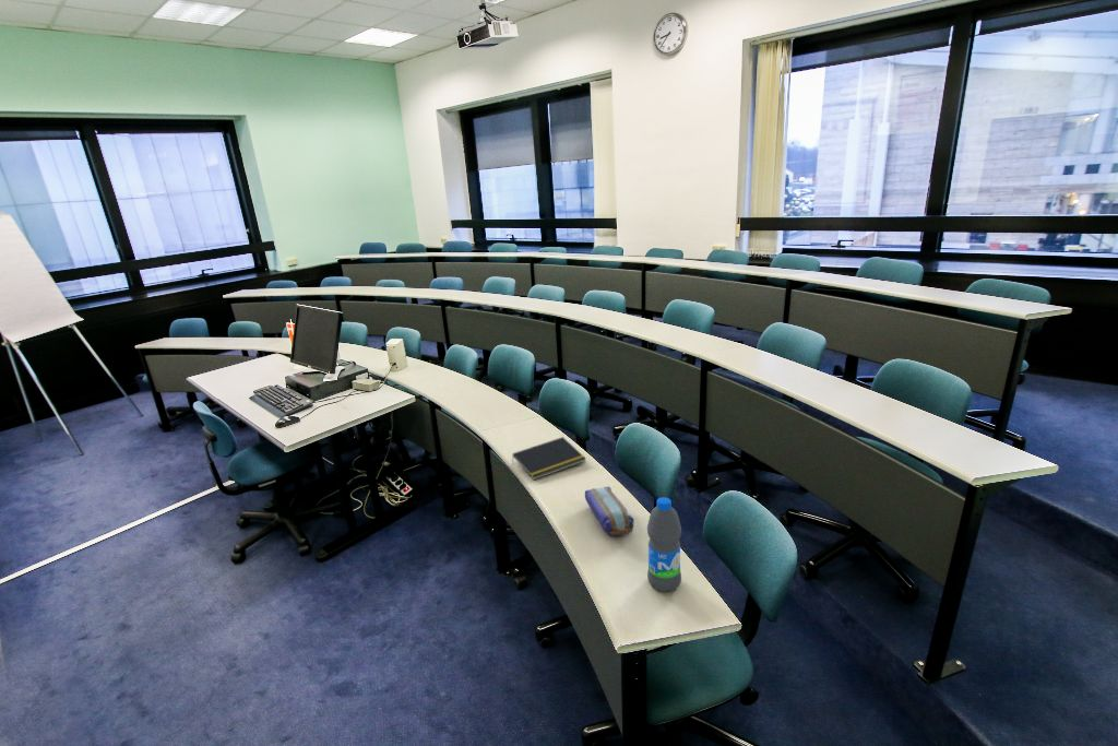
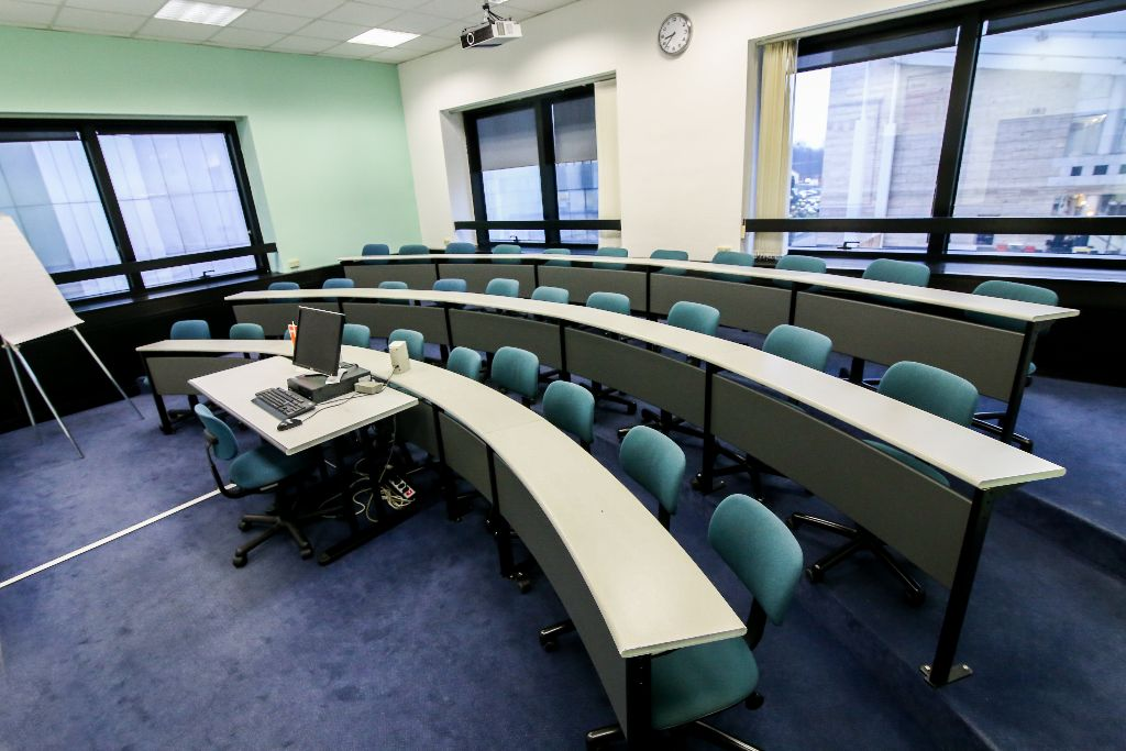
- water bottle [646,496,682,593]
- notepad [511,436,587,481]
- pencil case [584,486,635,537]
